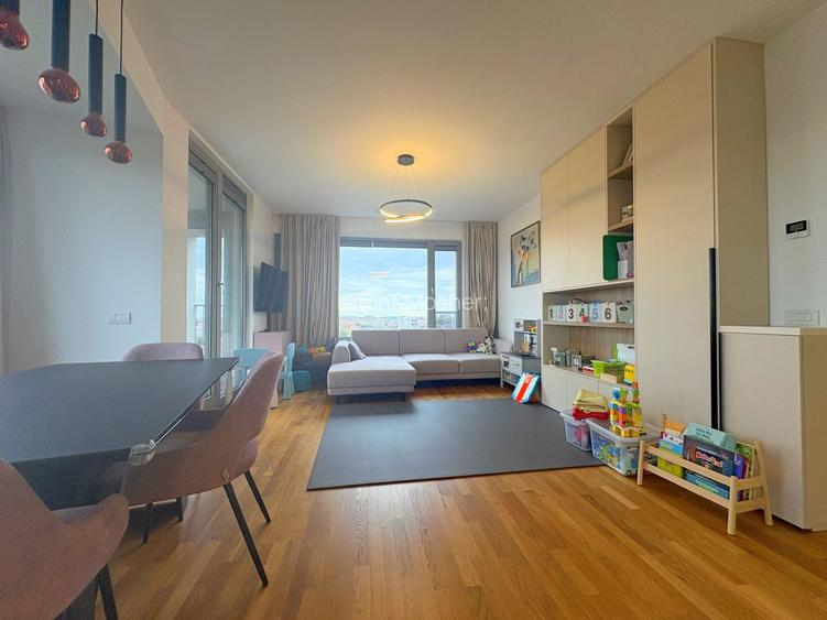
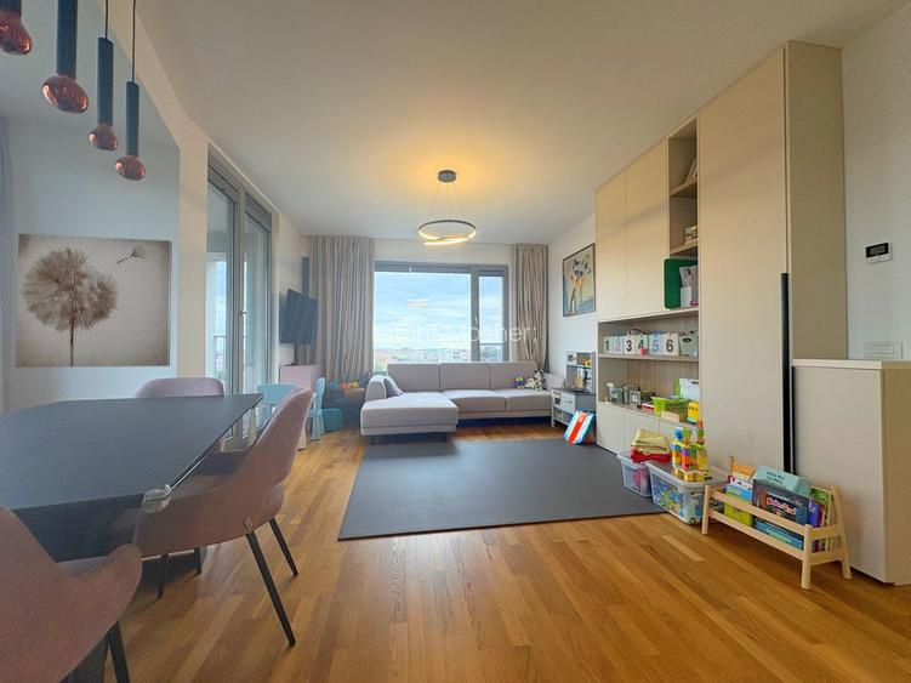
+ wall art [15,233,173,369]
